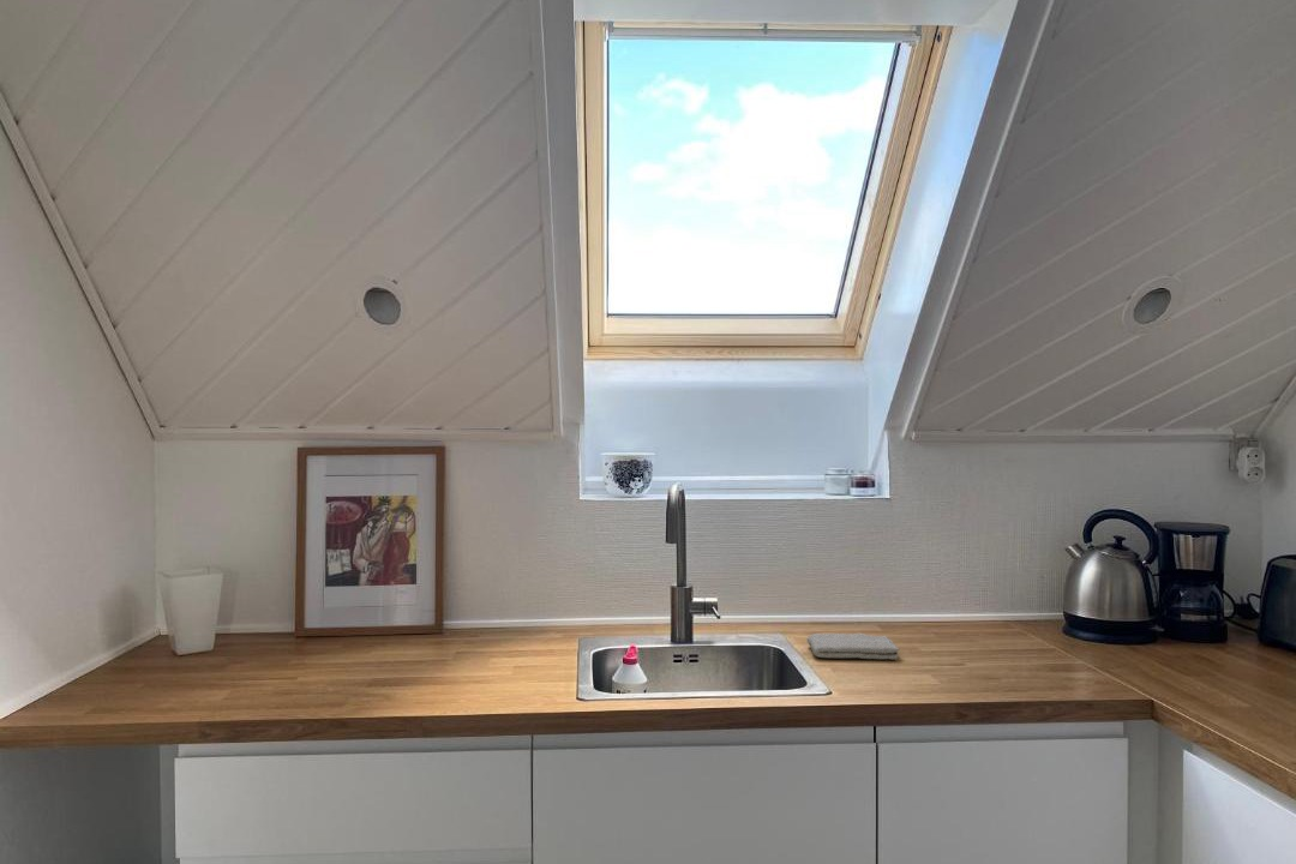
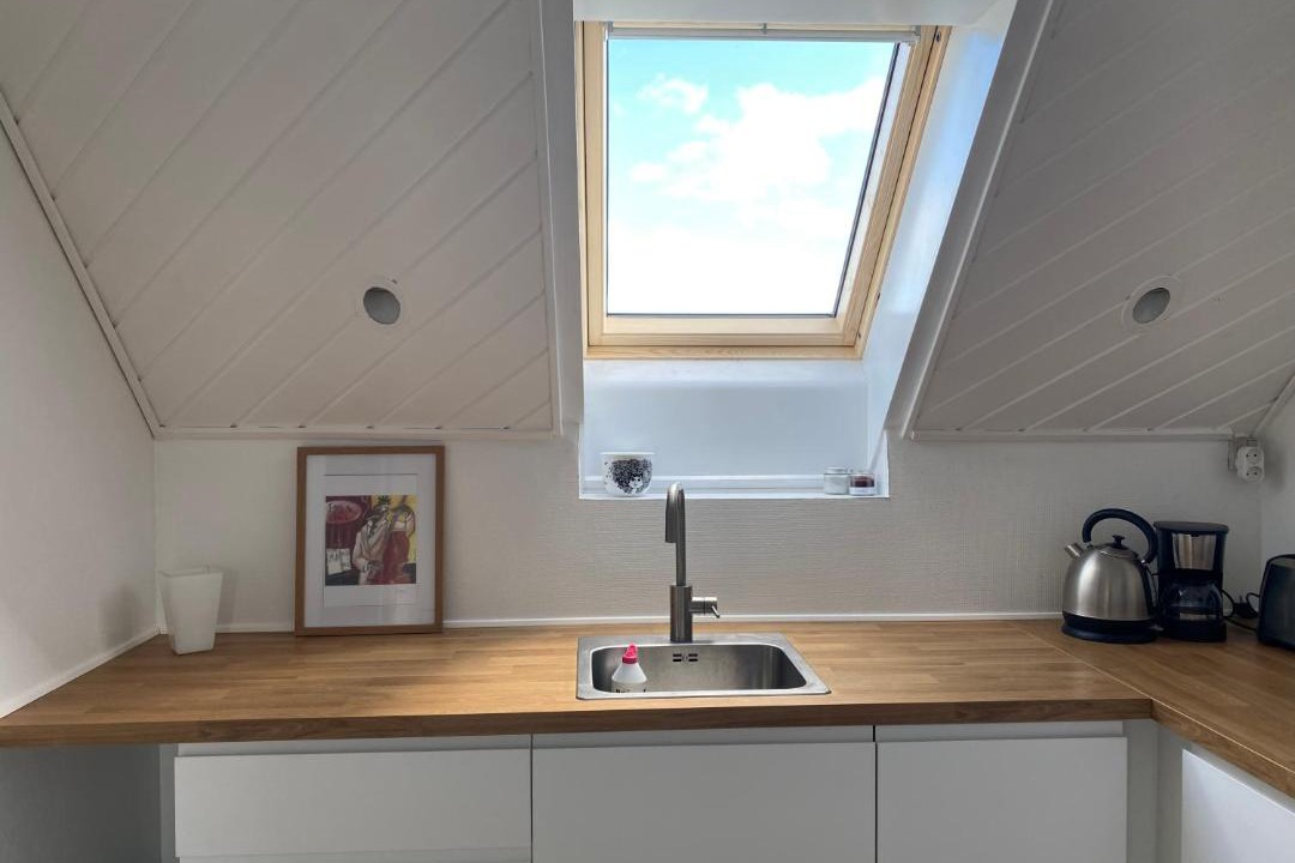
- washcloth [806,632,901,661]
